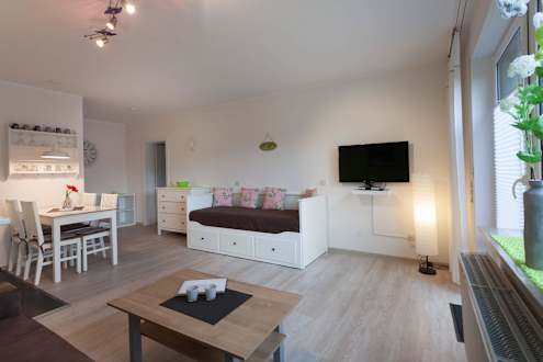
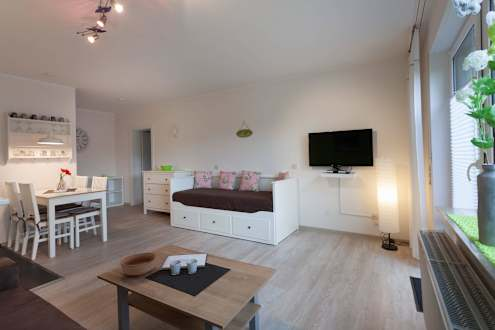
+ bowl [119,252,158,276]
